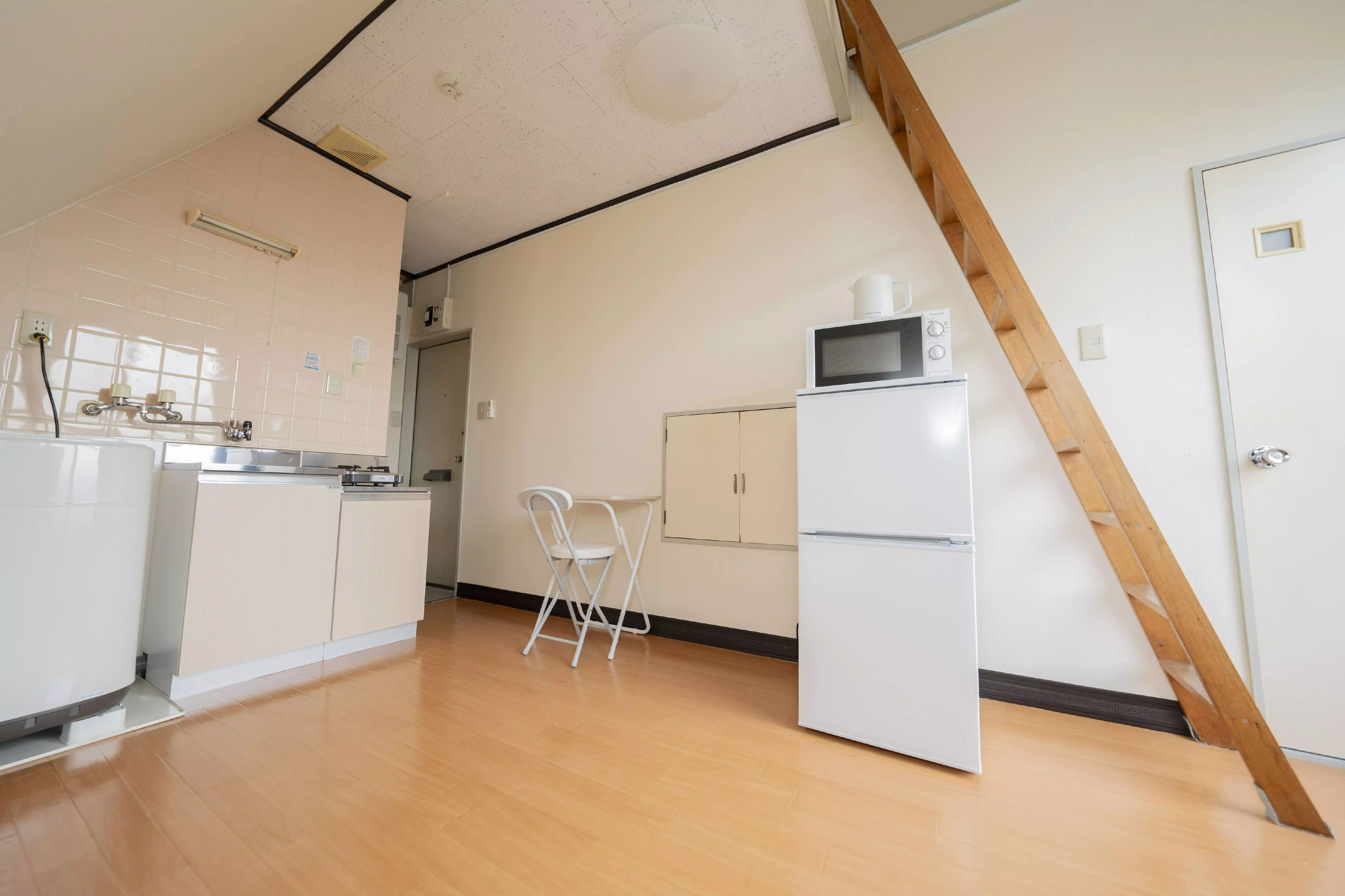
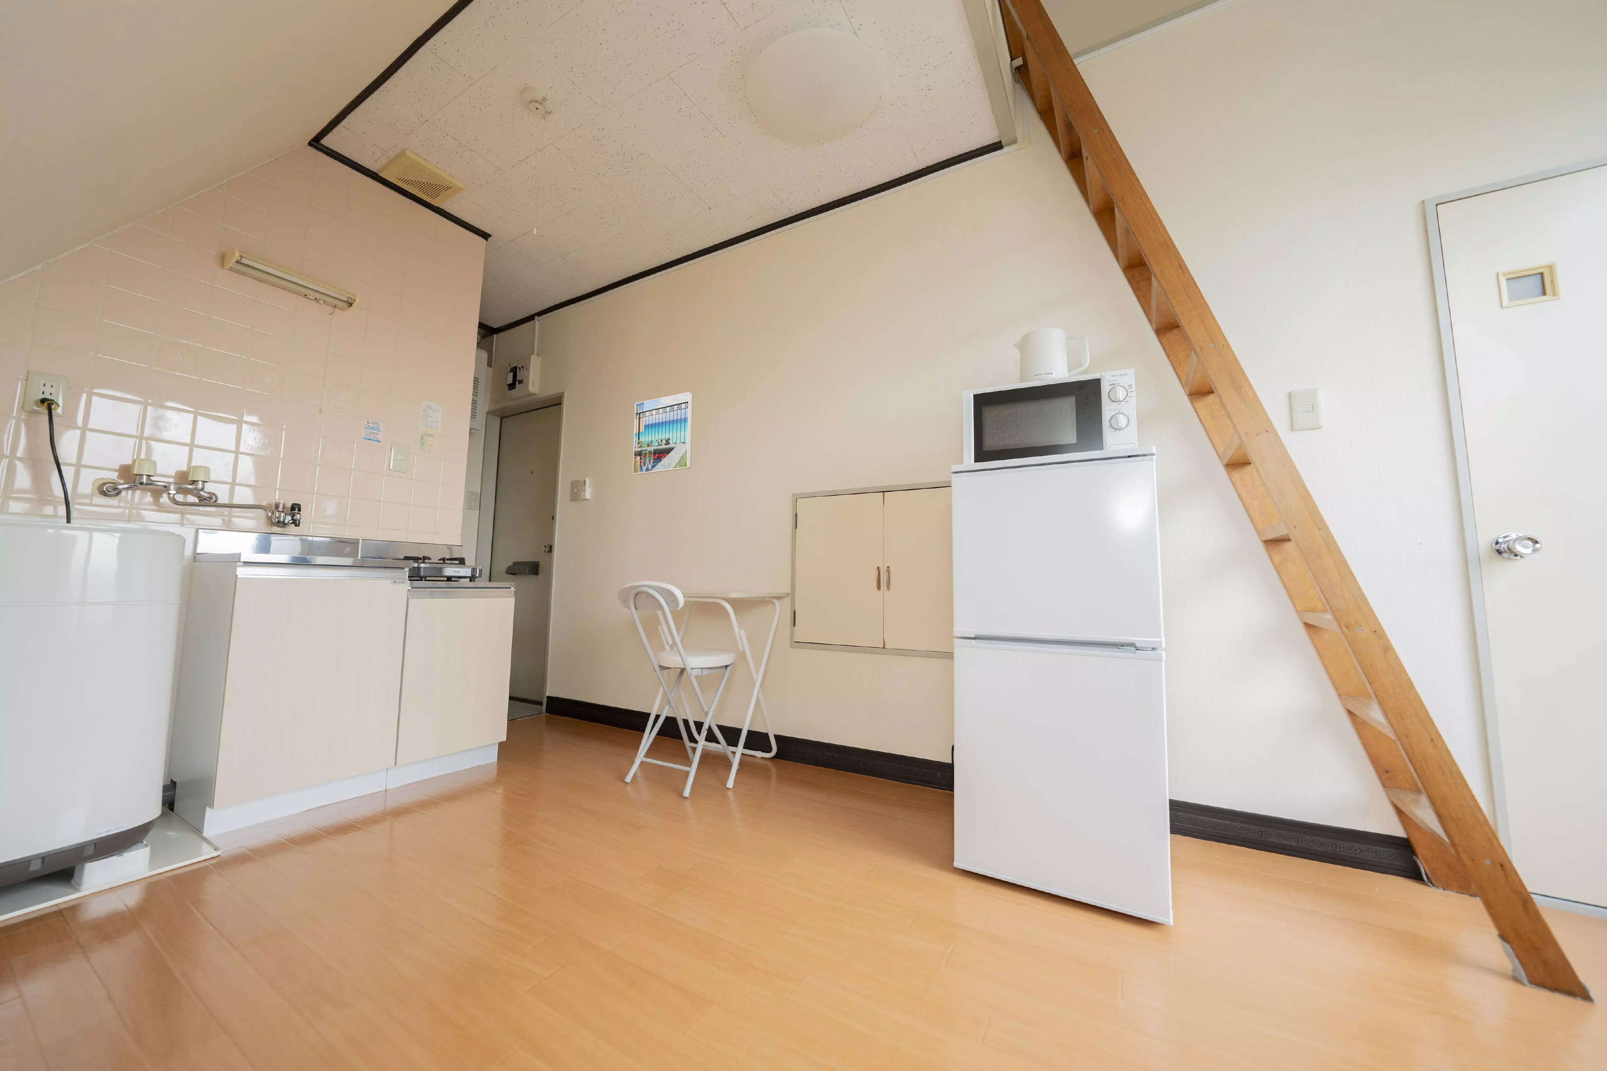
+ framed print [632,392,693,475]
